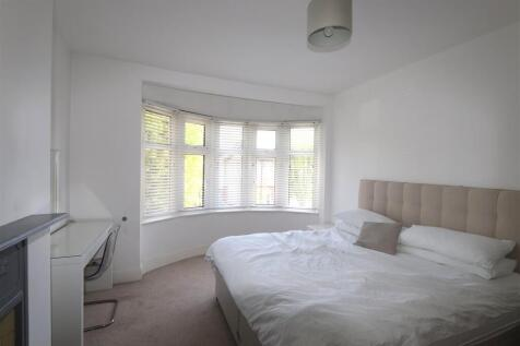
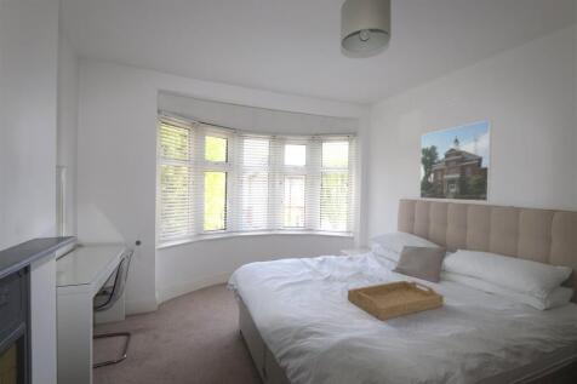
+ serving tray [347,280,445,322]
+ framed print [419,119,493,202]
